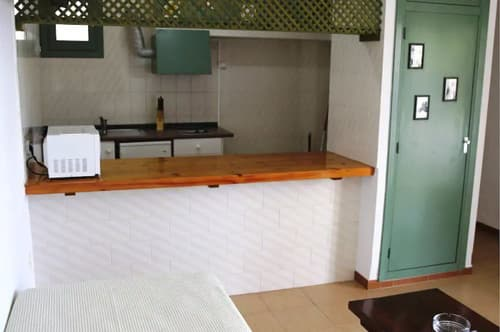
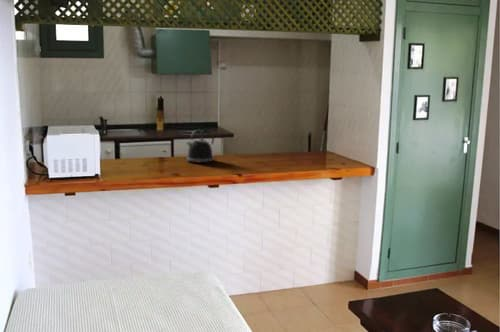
+ kettle [185,128,216,164]
